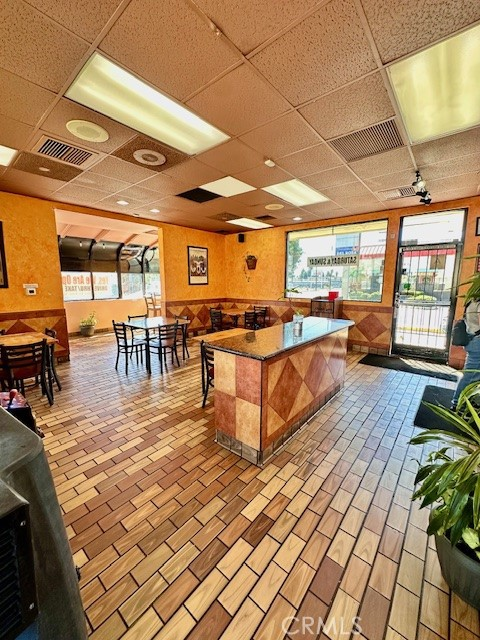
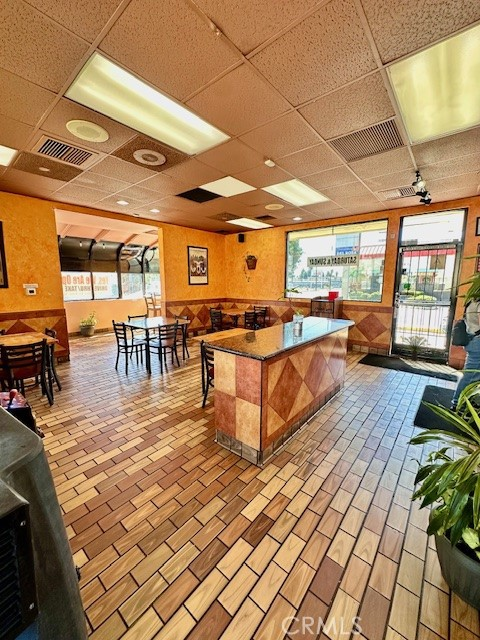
+ potted plant [401,334,431,362]
